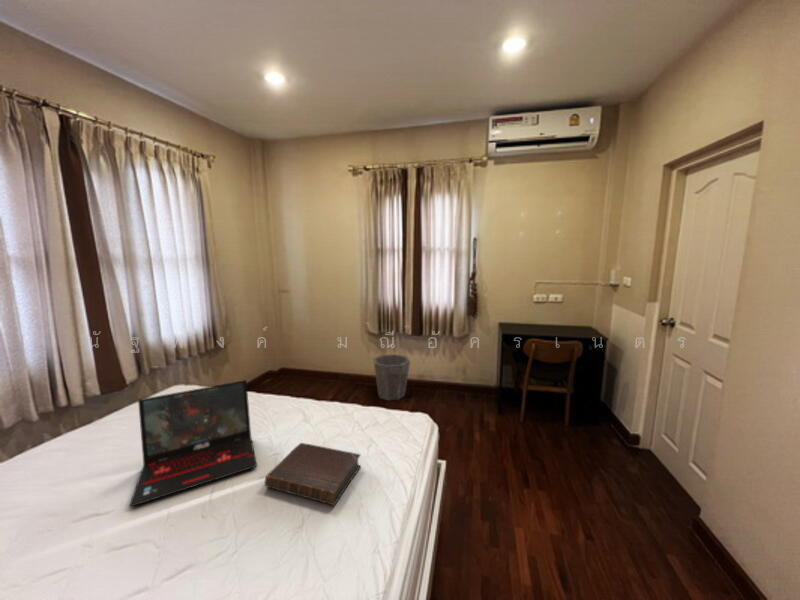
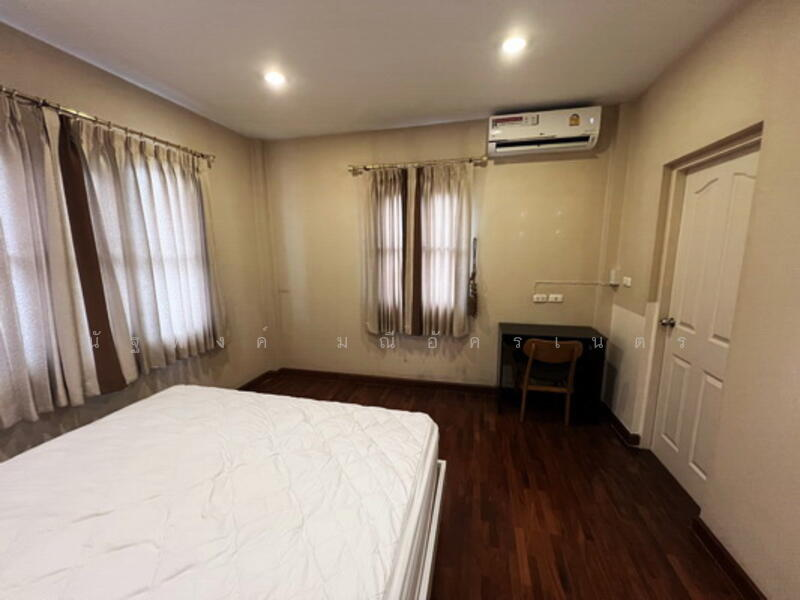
- laptop [128,379,258,508]
- waste bin [372,353,411,401]
- book [264,442,362,507]
